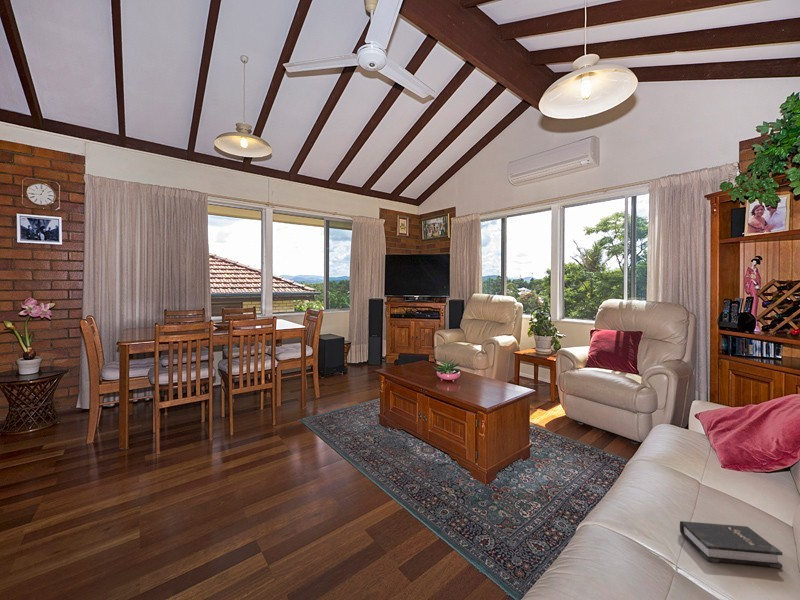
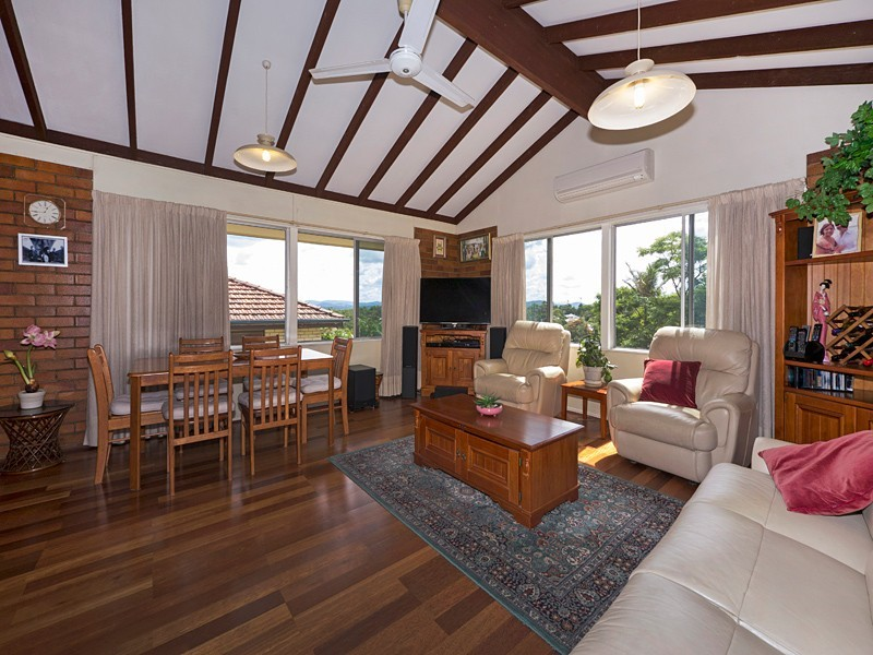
- hardback book [679,520,784,569]
